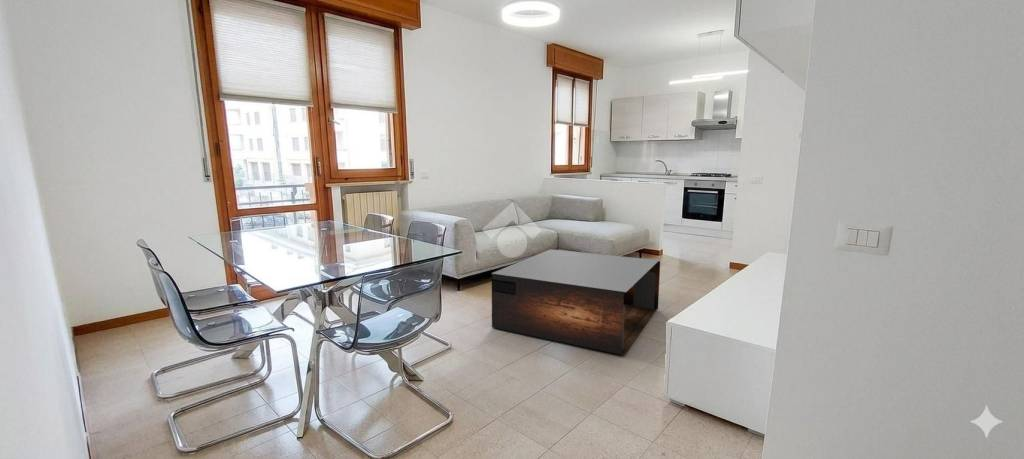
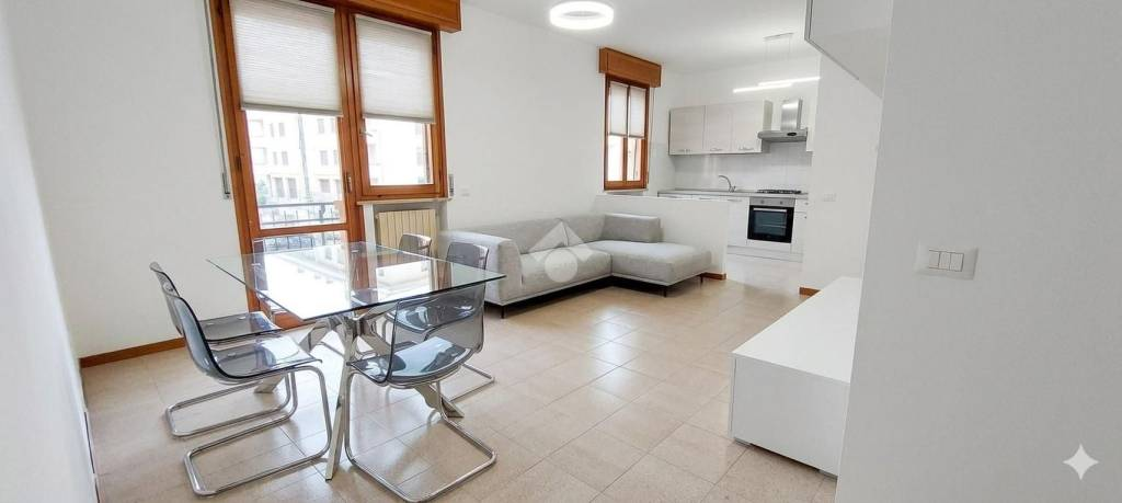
- coffee table [491,248,661,356]
